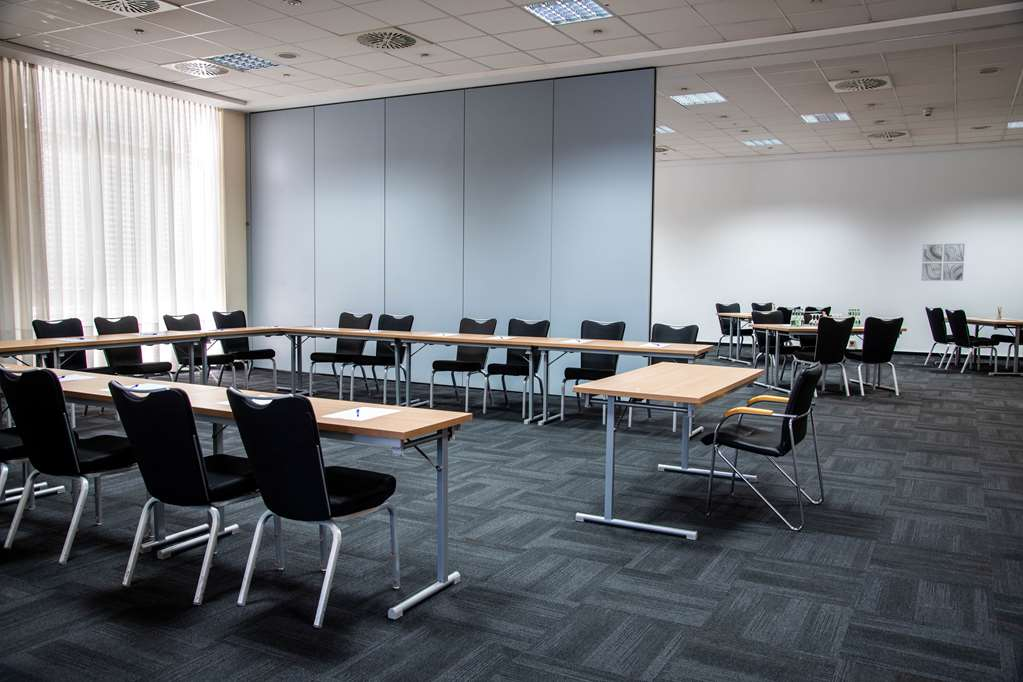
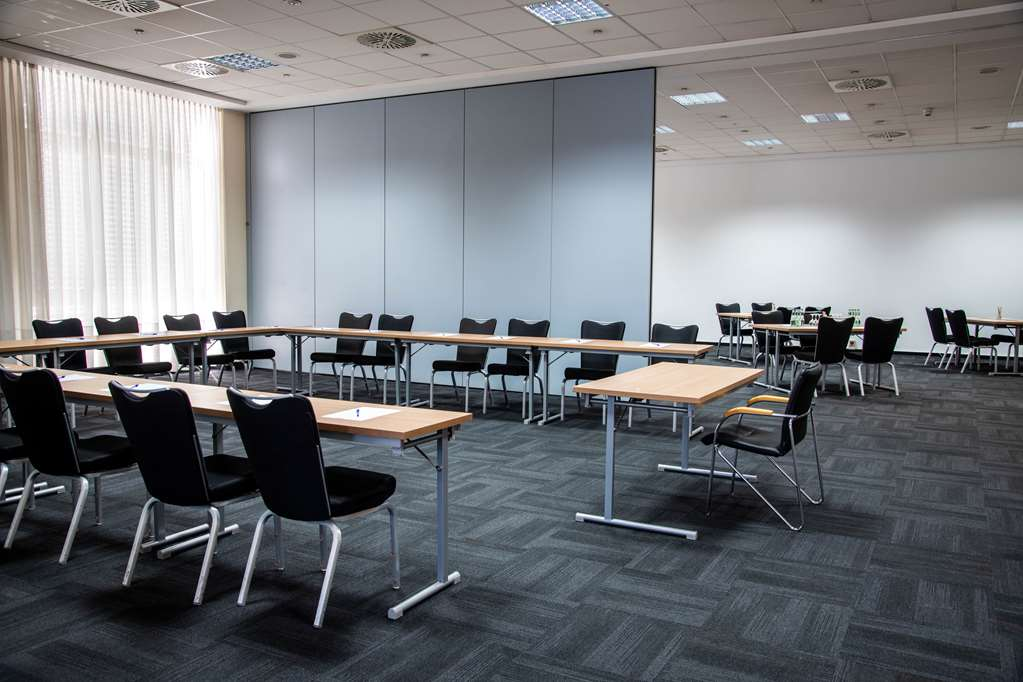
- wall art [920,243,966,282]
